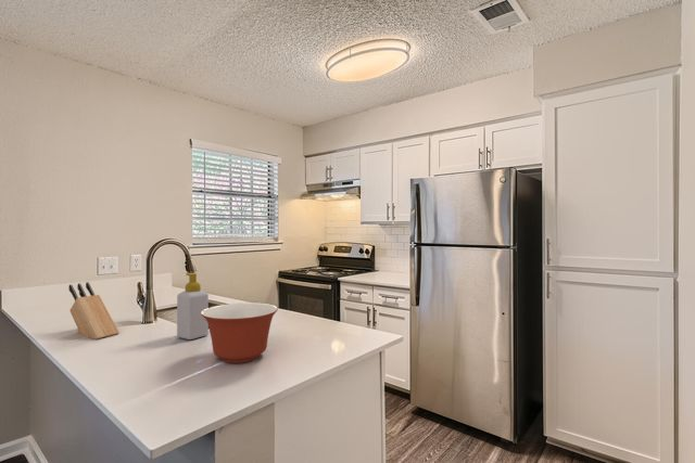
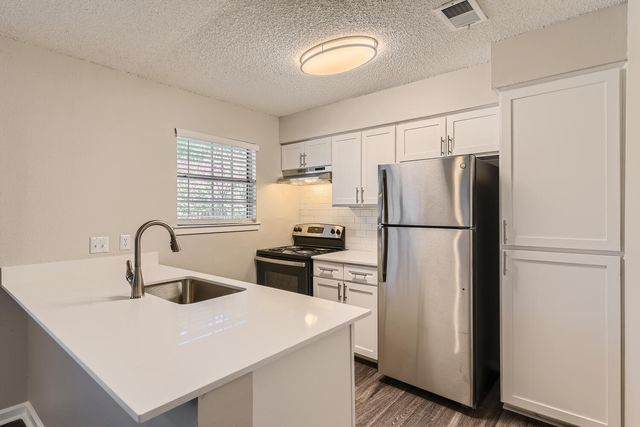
- soap bottle [176,272,210,340]
- mixing bowl [201,301,279,364]
- knife block [67,281,121,340]
